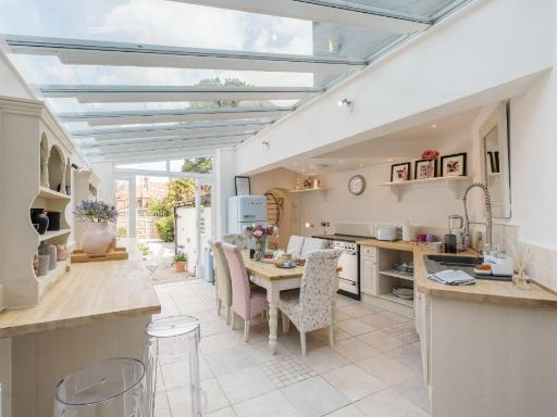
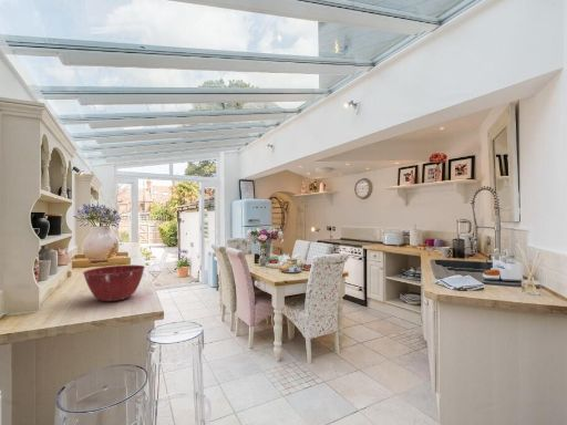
+ mixing bowl [82,265,146,302]
